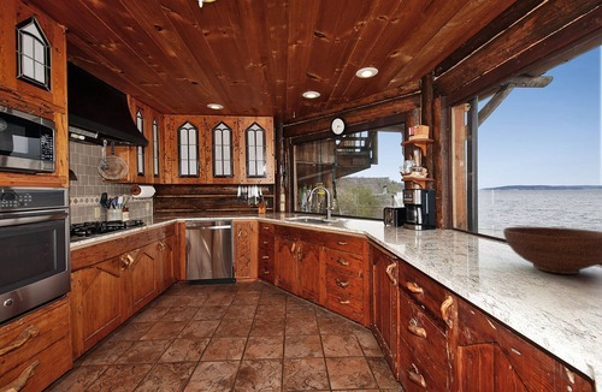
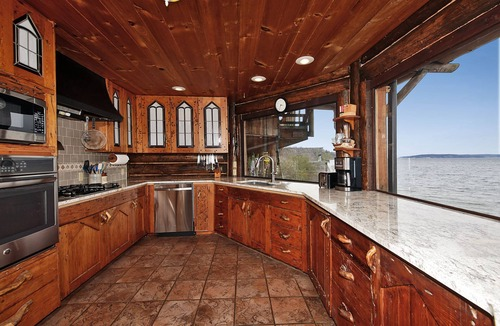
- fruit bowl [502,226,602,275]
